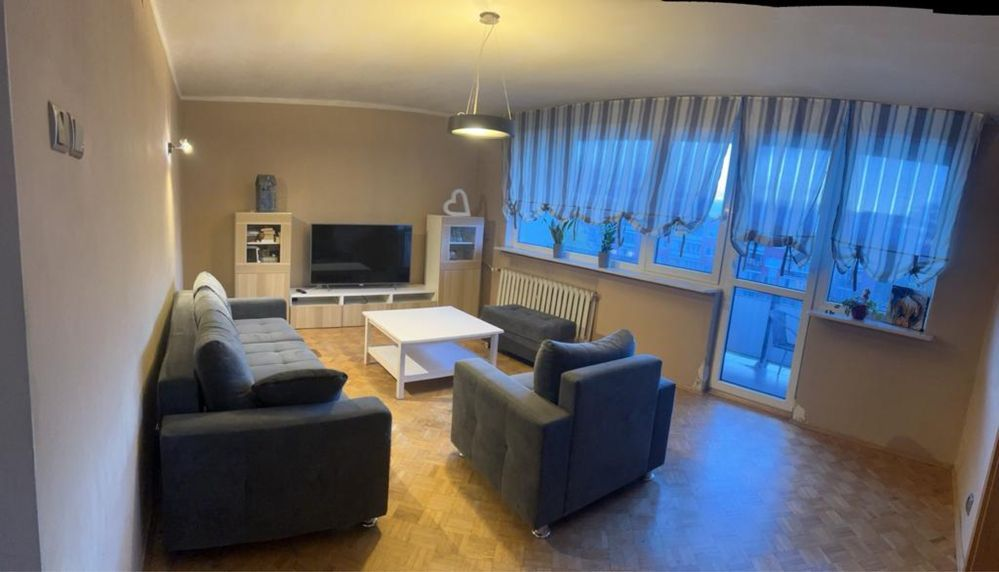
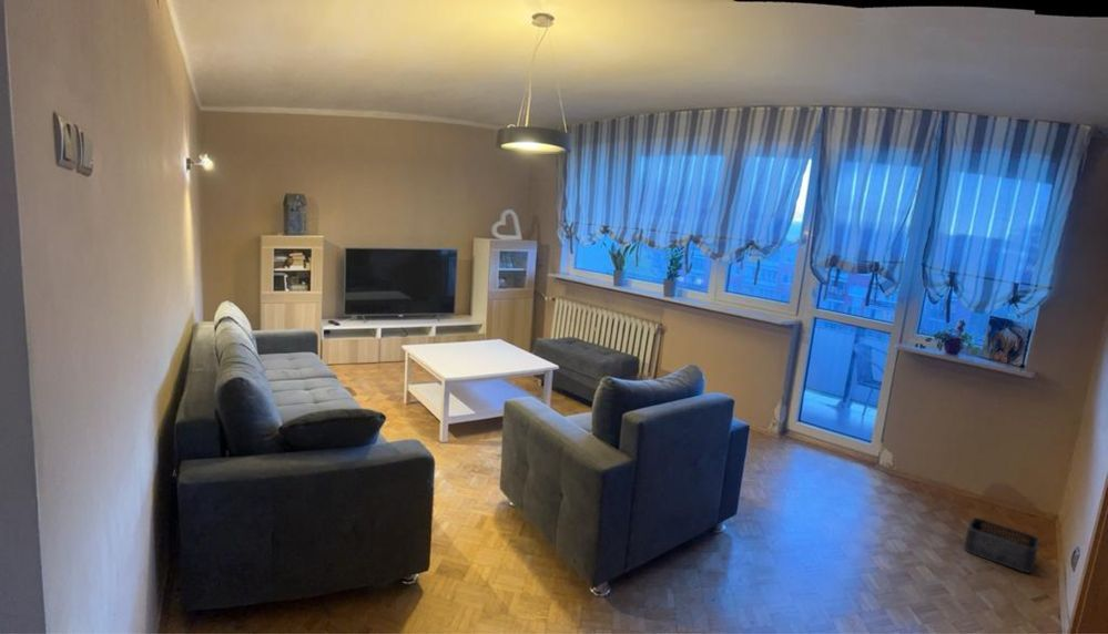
+ storage bin [963,517,1040,574]
